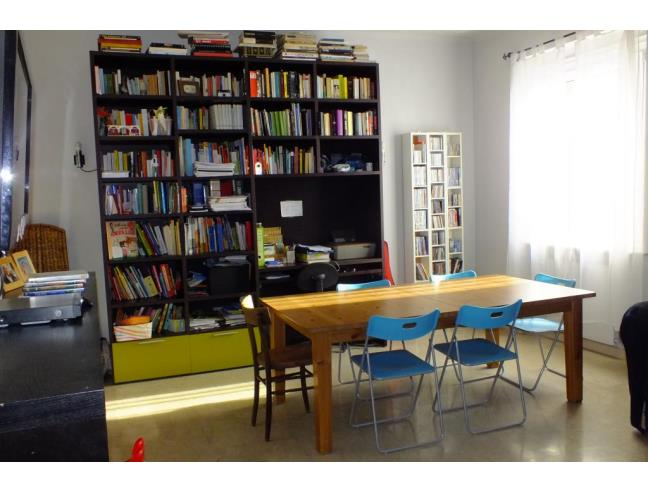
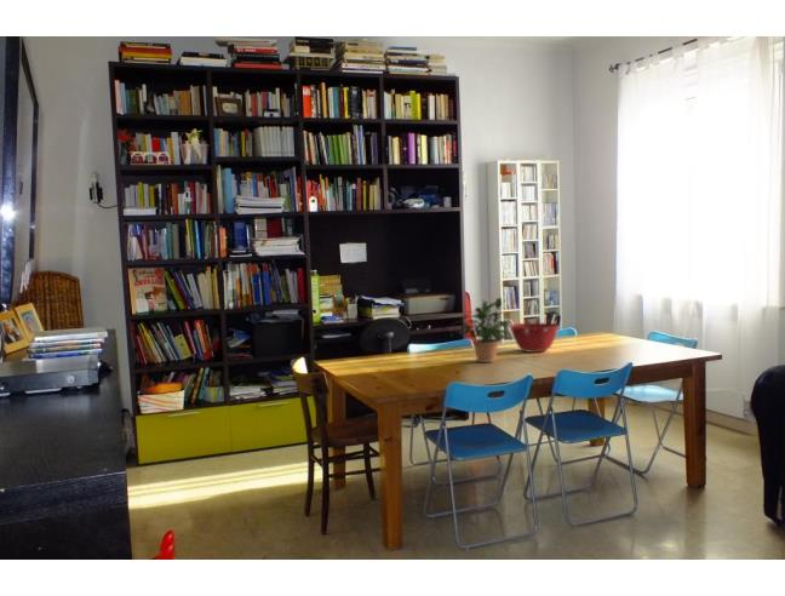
+ mixing bowl [509,322,560,354]
+ potted plant [451,297,512,363]
